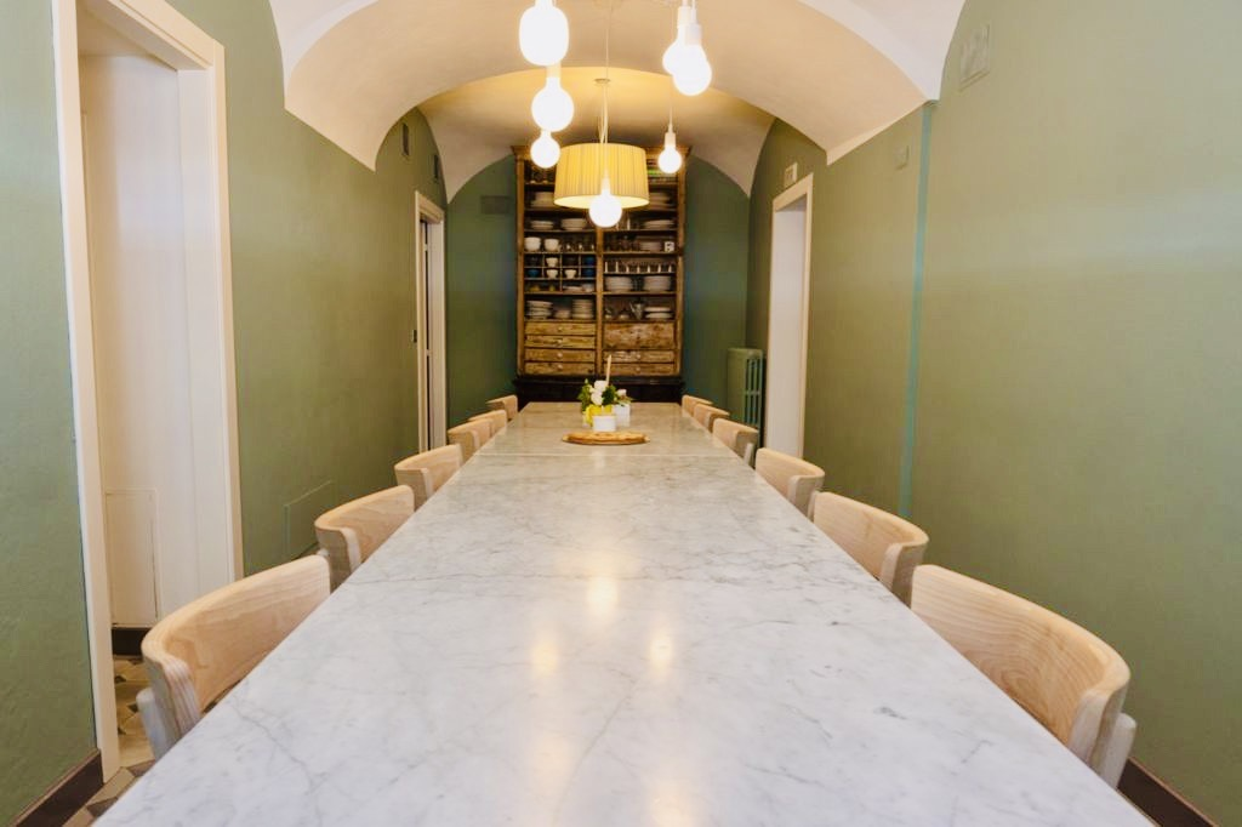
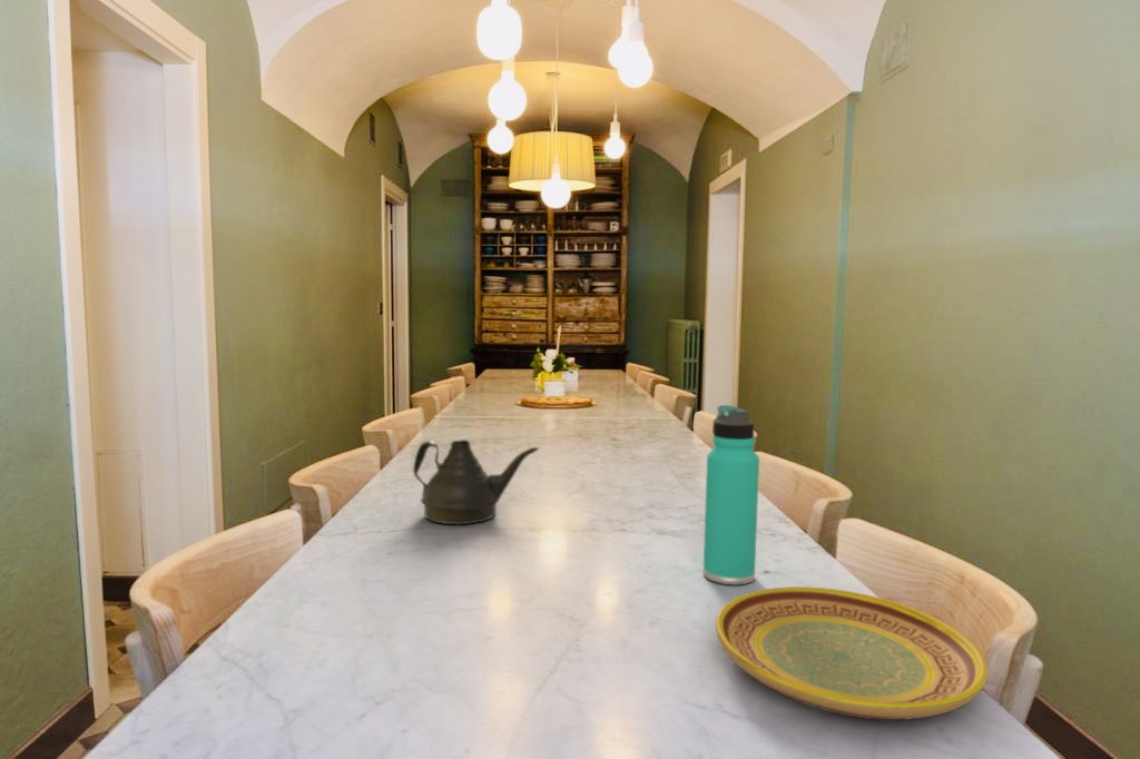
+ thermos bottle [702,404,760,586]
+ plate [715,585,989,721]
+ teapot [412,438,540,525]
